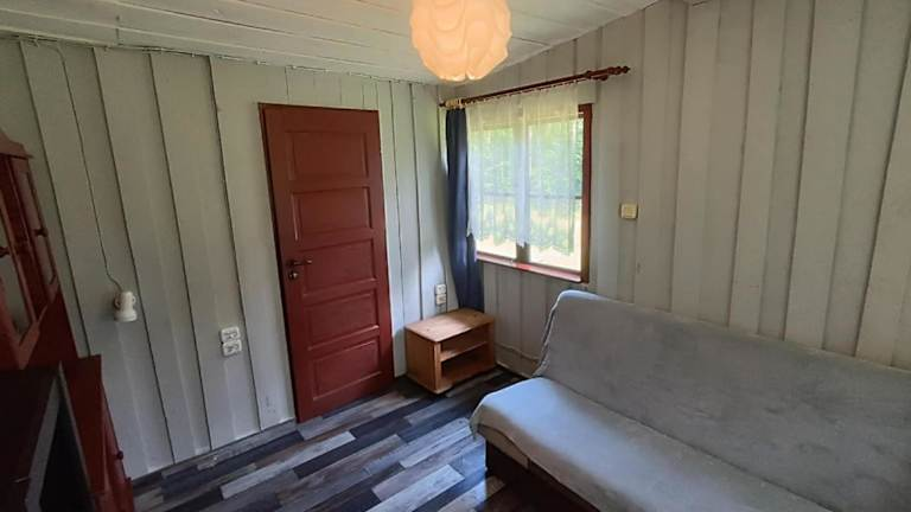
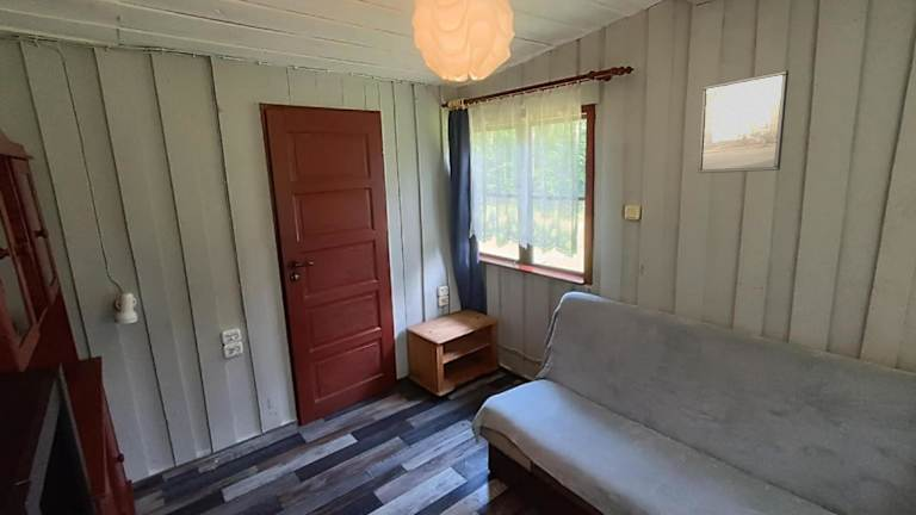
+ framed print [697,69,790,174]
